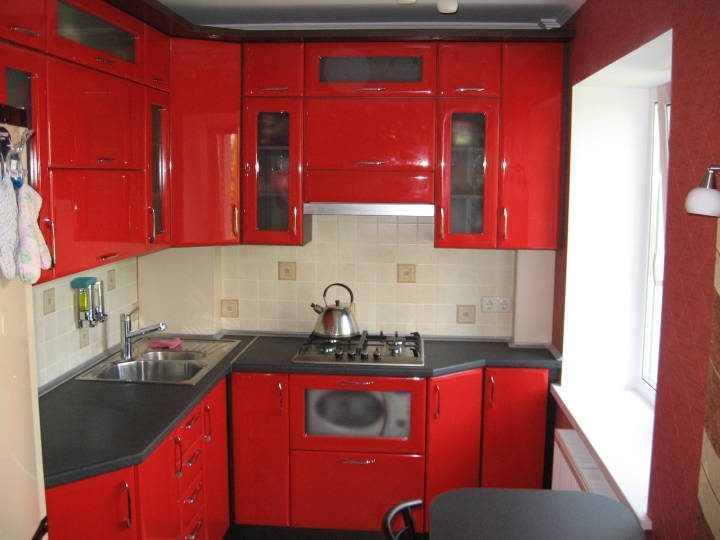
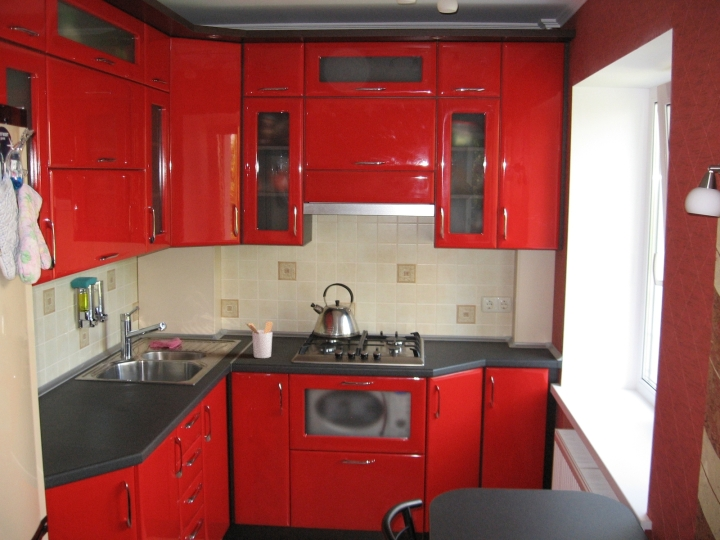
+ utensil holder [244,320,274,359]
